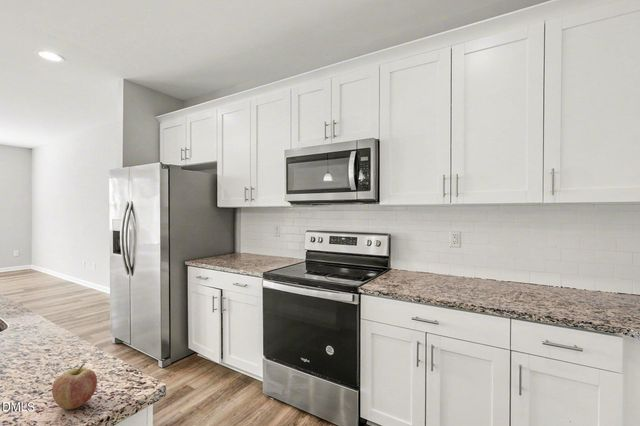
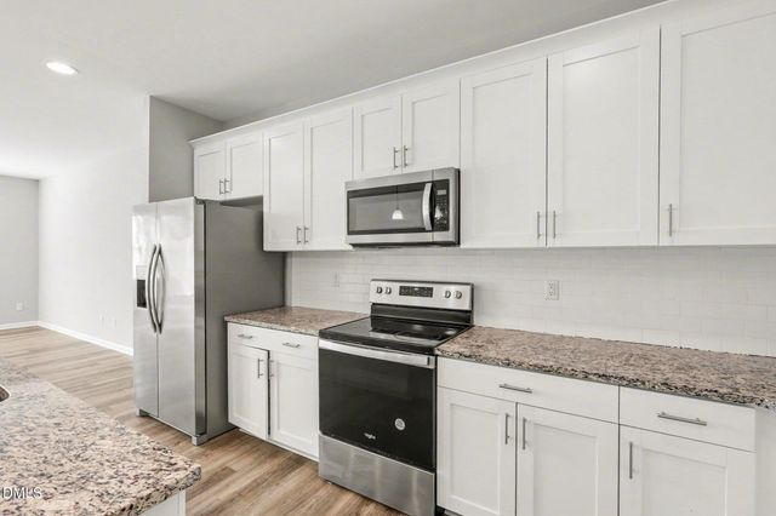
- fruit [51,363,98,410]
